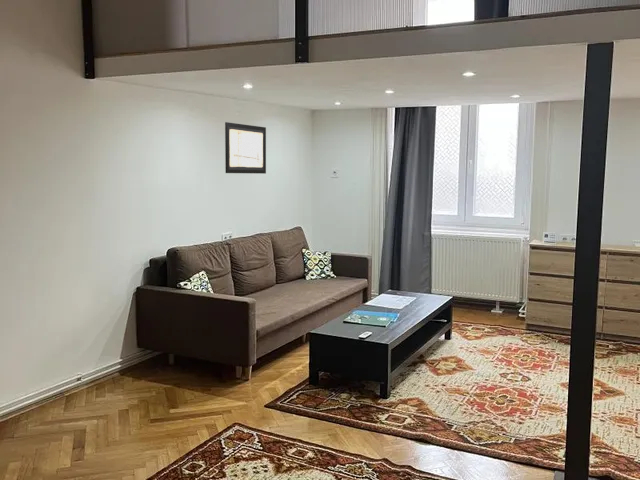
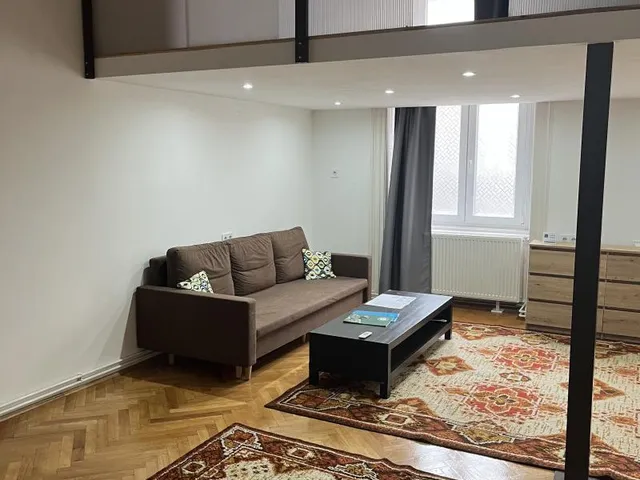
- wall art [224,121,267,175]
